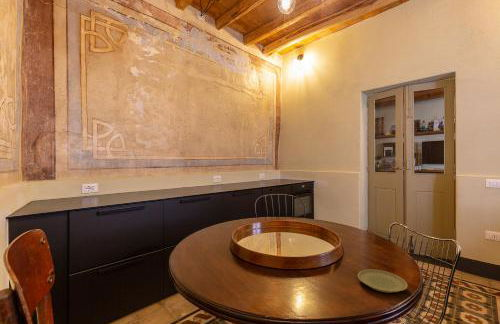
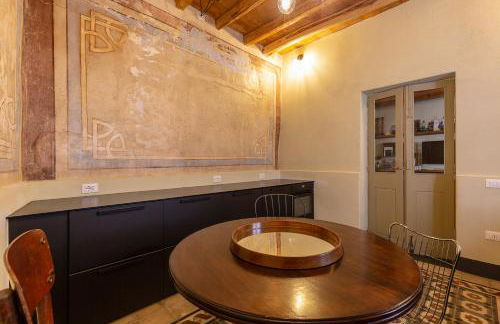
- plate [357,269,408,293]
